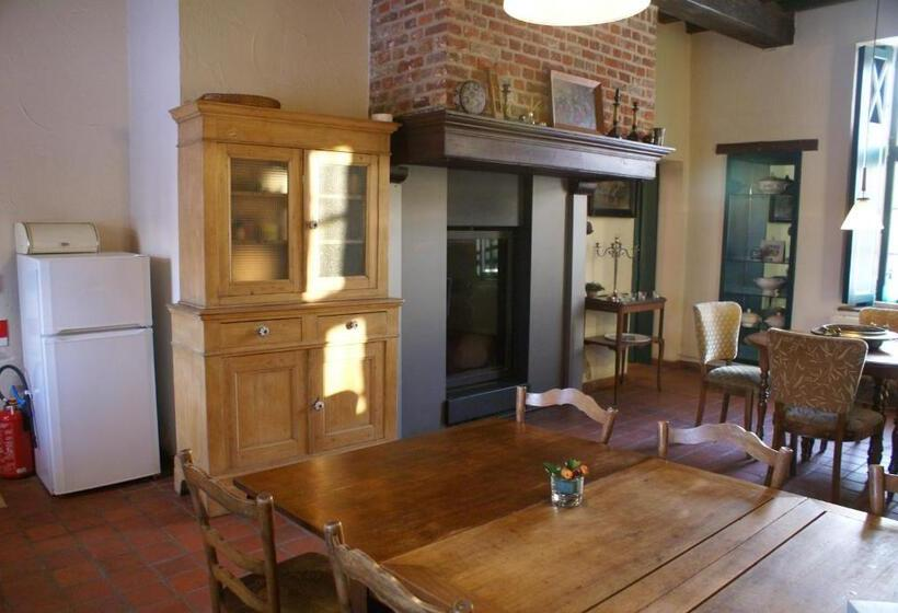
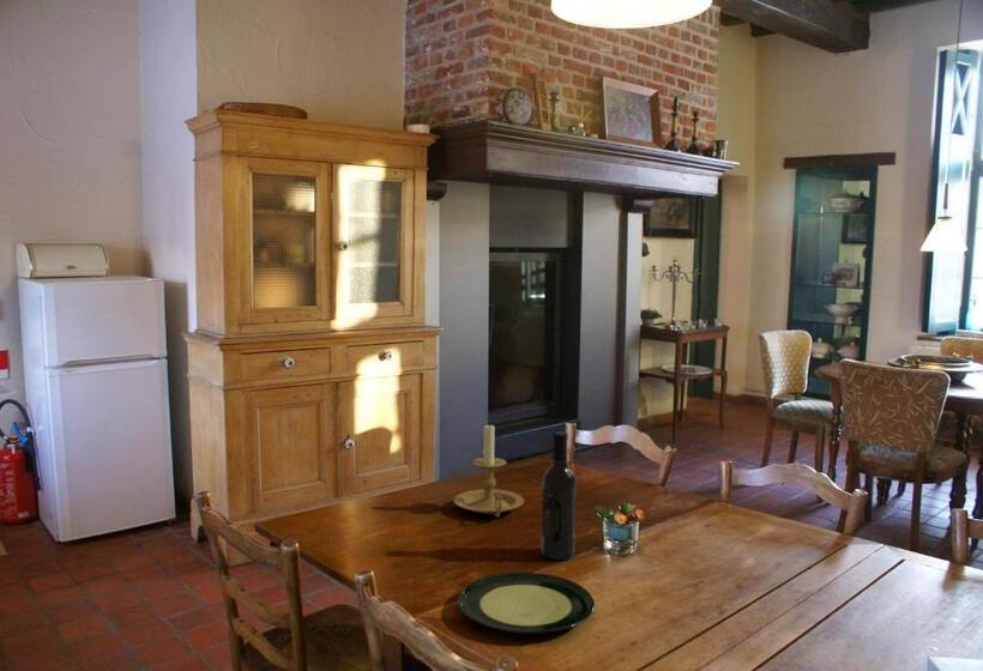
+ wine bottle [541,431,578,562]
+ candle holder [452,421,525,518]
+ plate [457,572,596,635]
